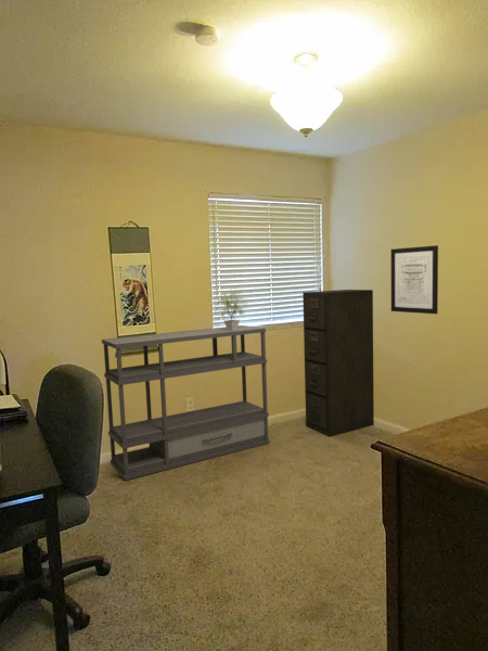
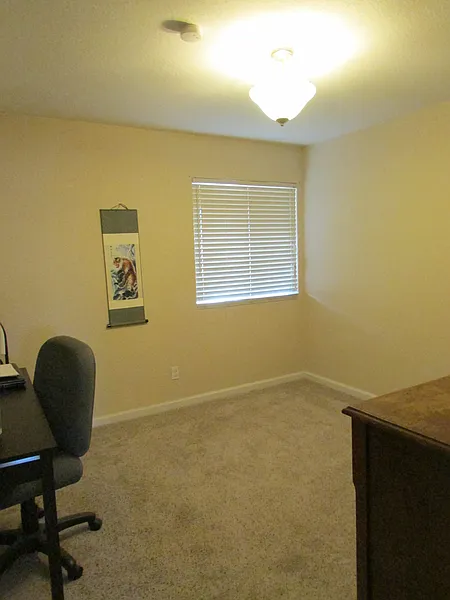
- wall art [390,244,439,315]
- potted plant [213,286,249,331]
- filing cabinet [301,289,375,437]
- bookshelf [101,324,271,482]
